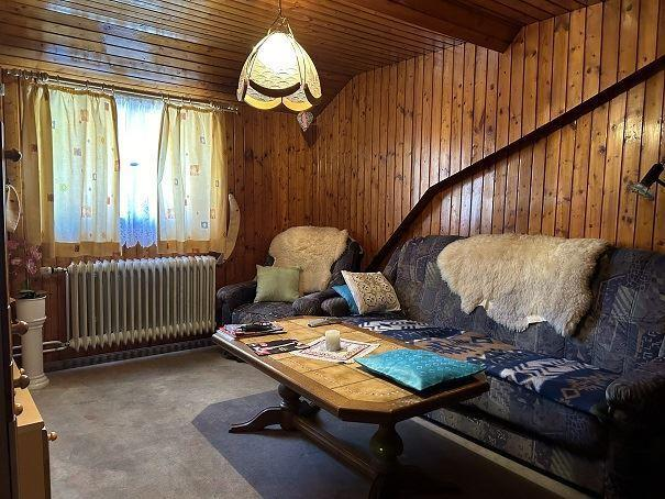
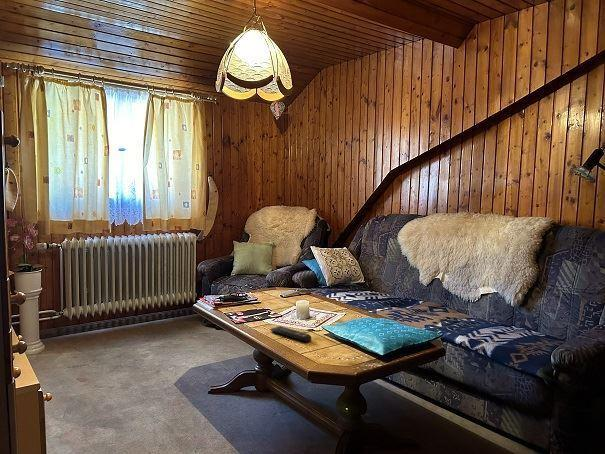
+ remote control [270,325,312,343]
